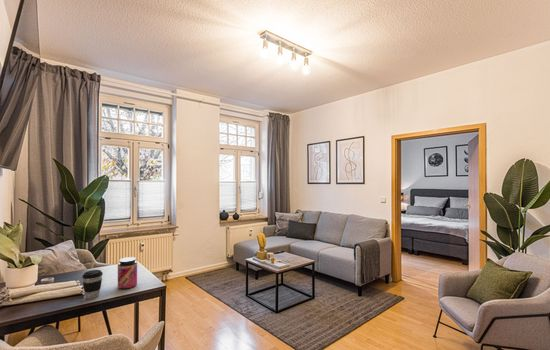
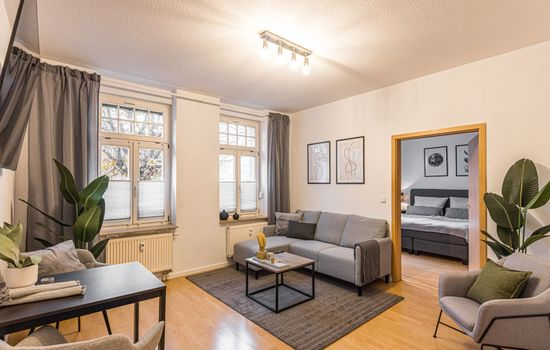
- jar [117,256,138,290]
- coffee cup [81,269,104,300]
